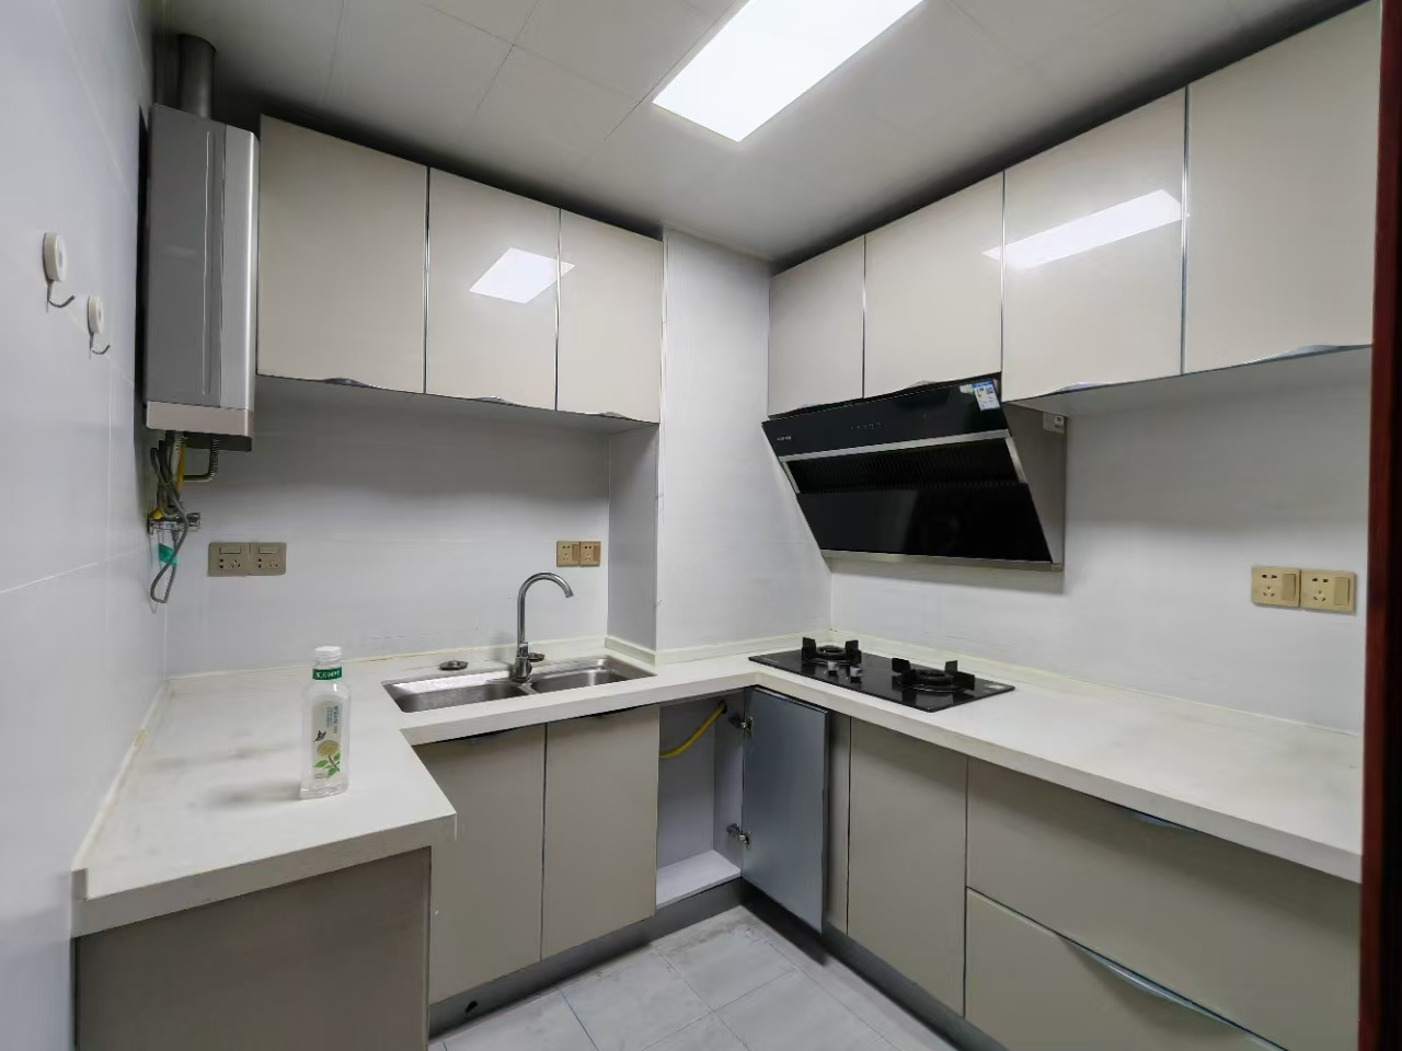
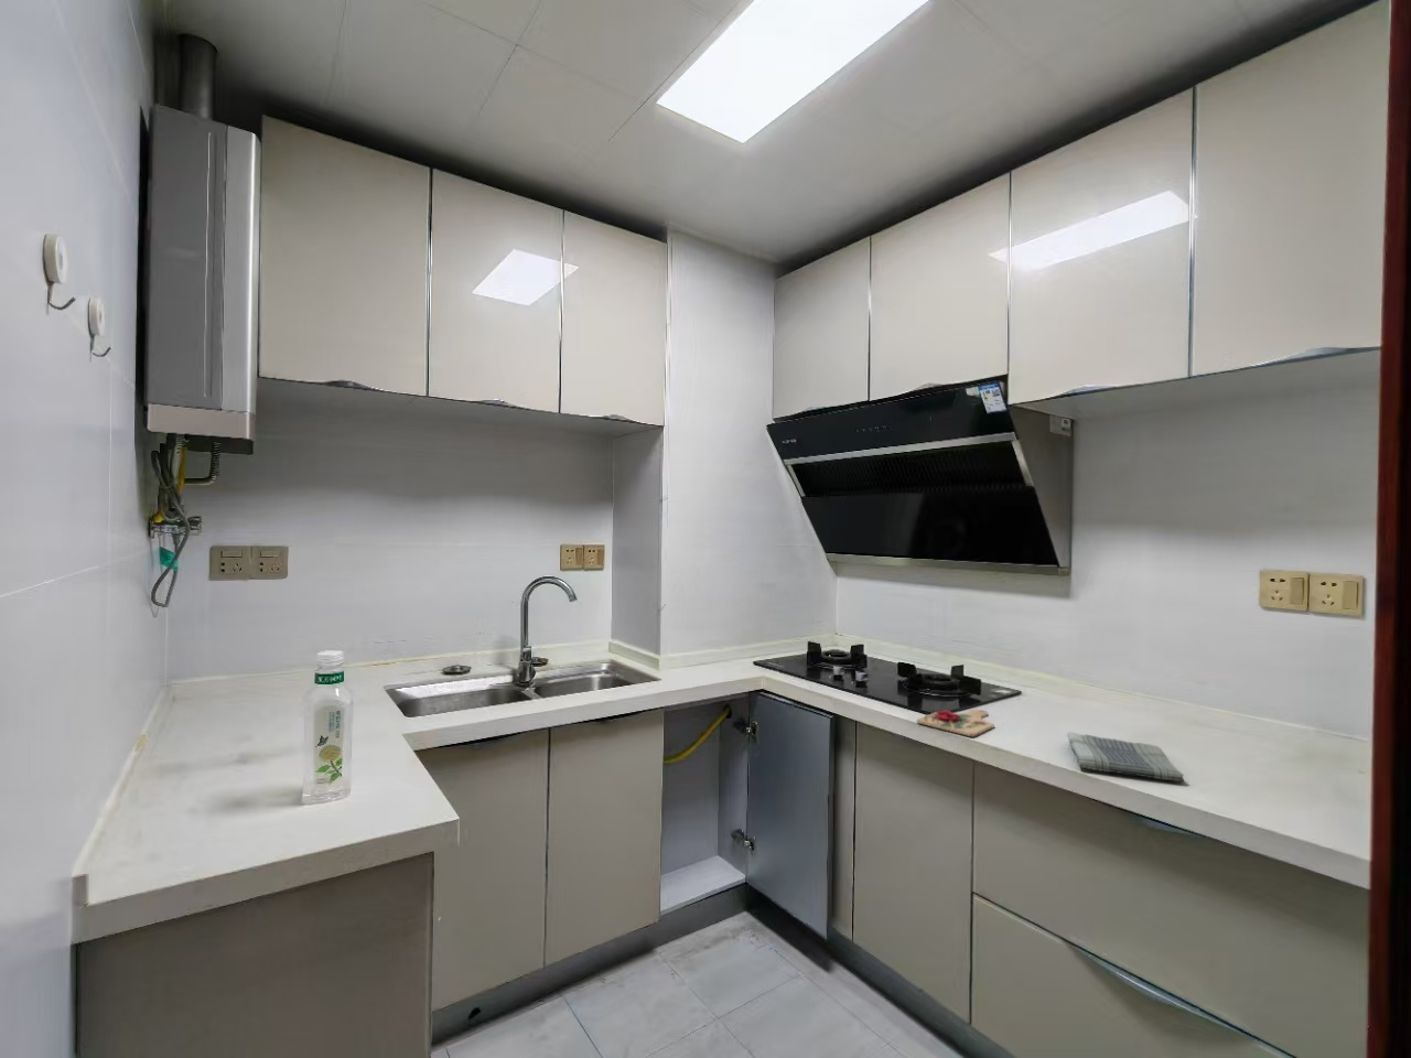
+ cutting board [917,709,995,737]
+ dish towel [1065,730,1185,782]
